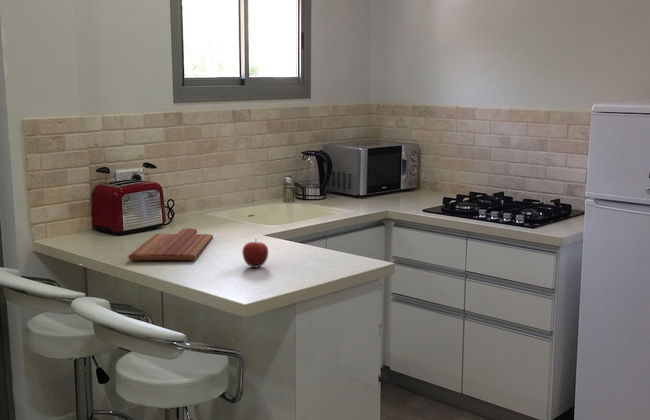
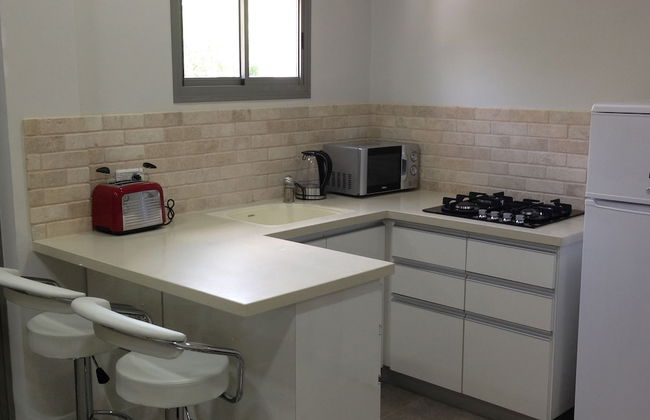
- cutting board [127,227,214,261]
- fruit [241,238,269,269]
